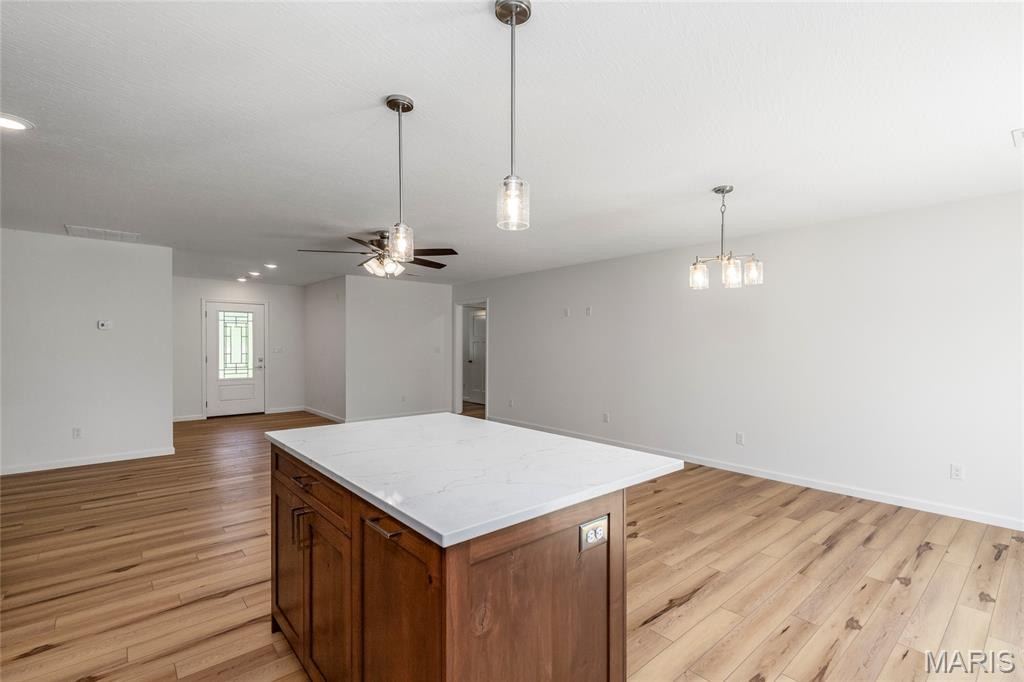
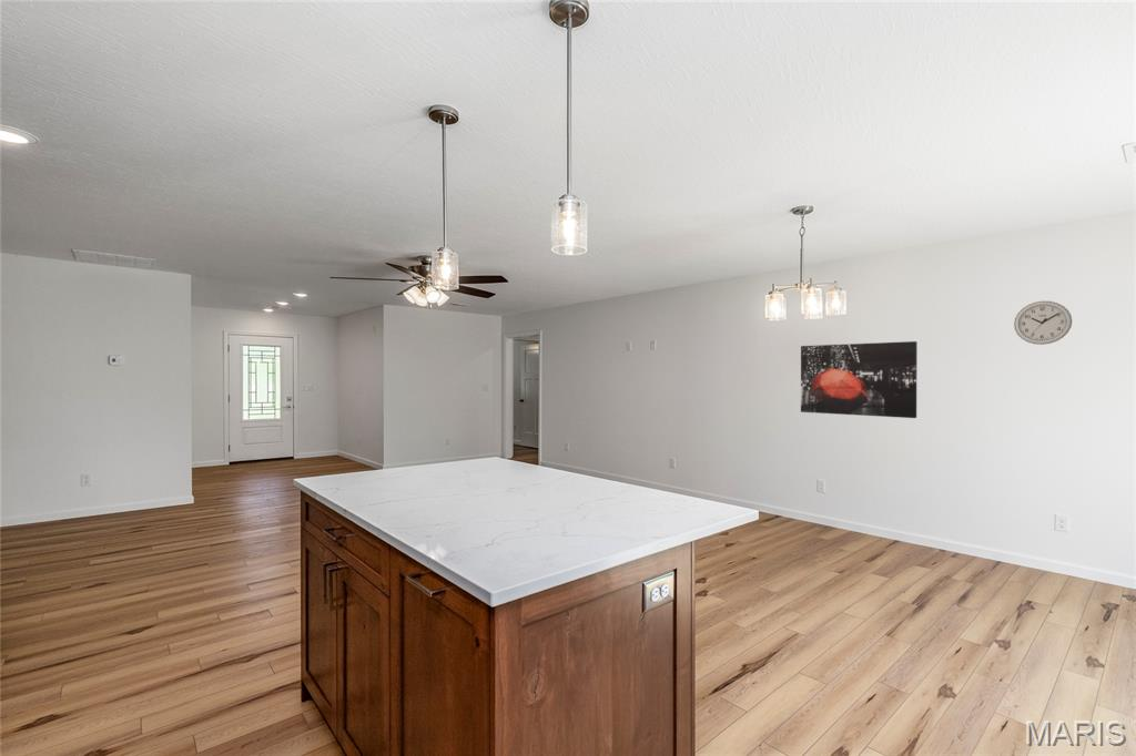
+ wall art [800,340,919,419]
+ wall clock [1013,300,1073,346]
